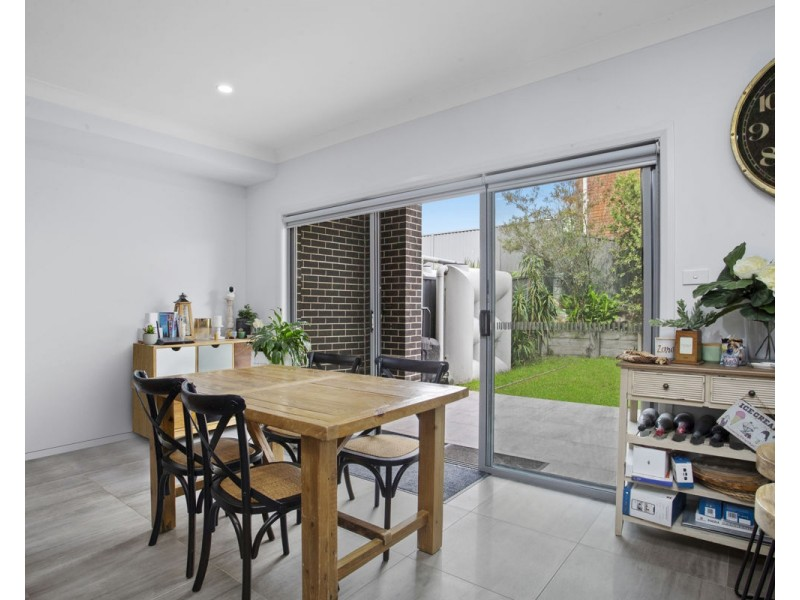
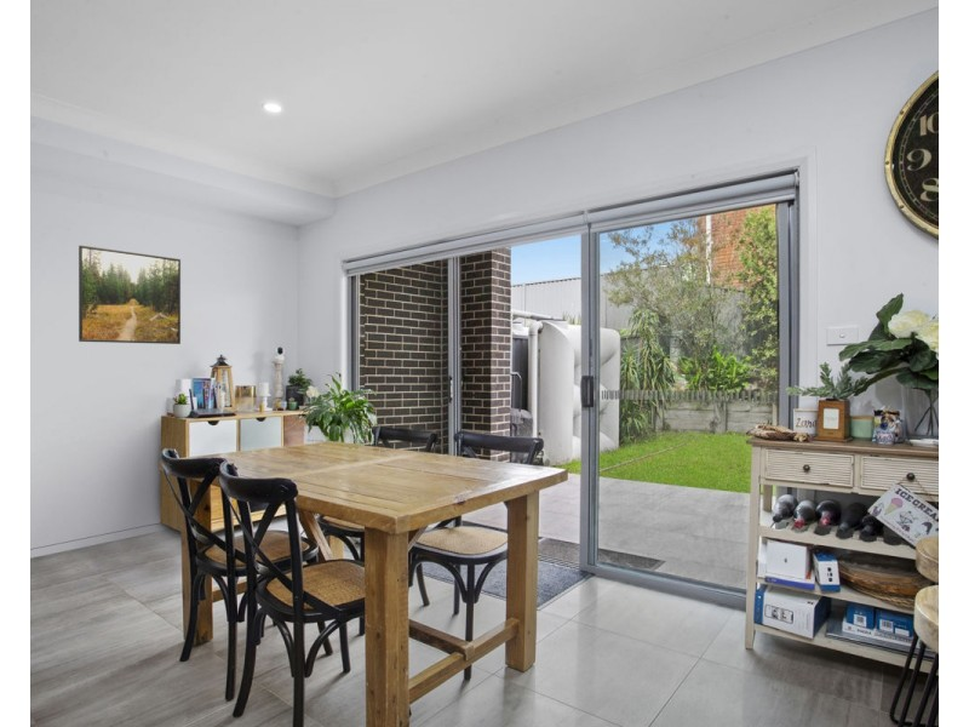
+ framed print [78,245,182,345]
